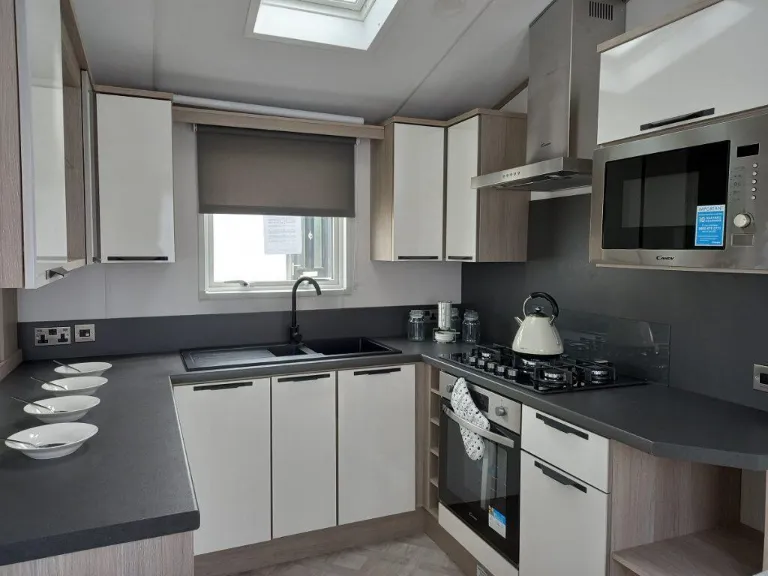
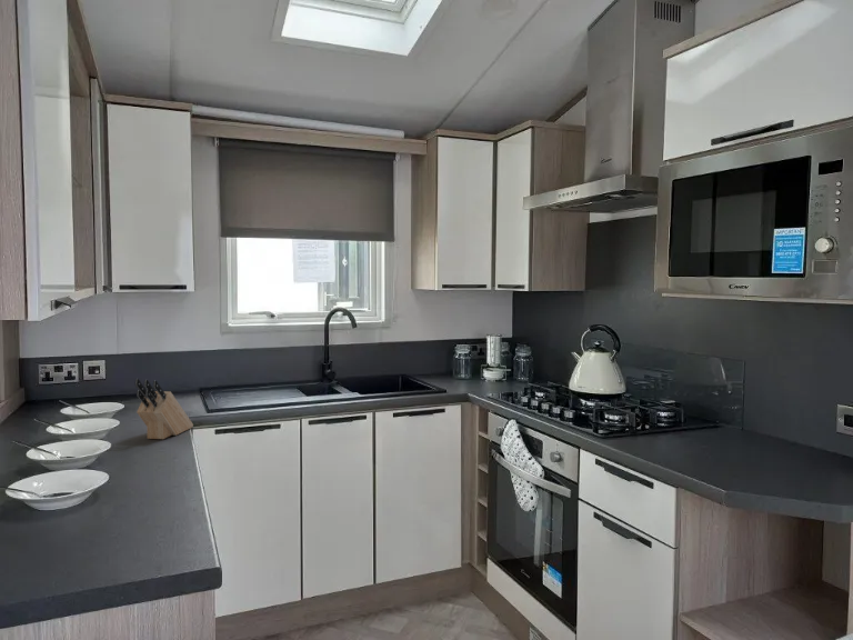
+ knife block [134,378,194,440]
